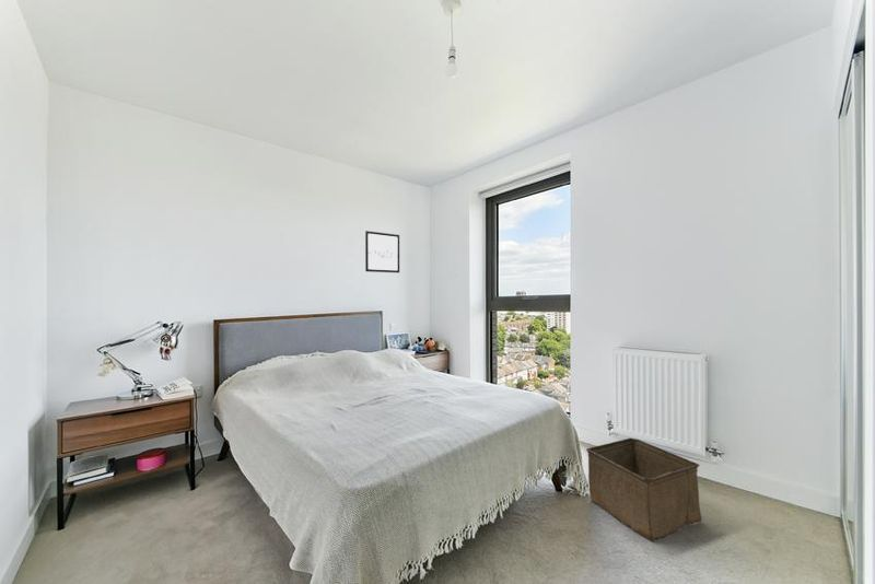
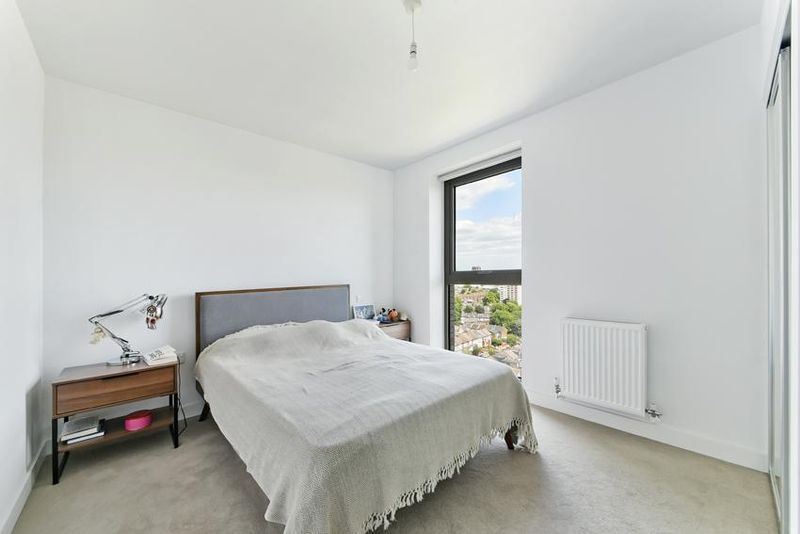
- storage bin [585,437,702,542]
- wall art [364,230,400,273]
